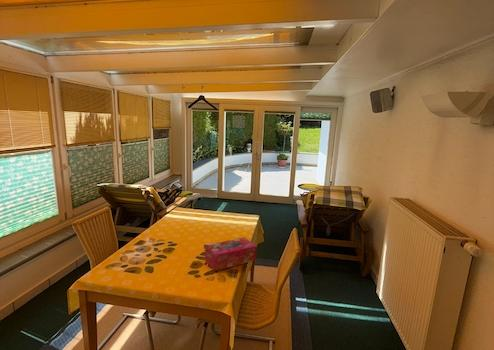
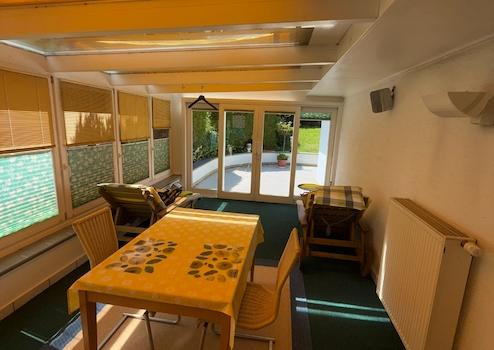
- tissue box [204,236,258,272]
